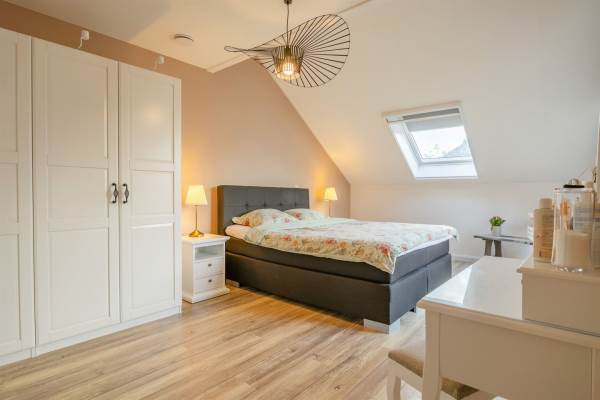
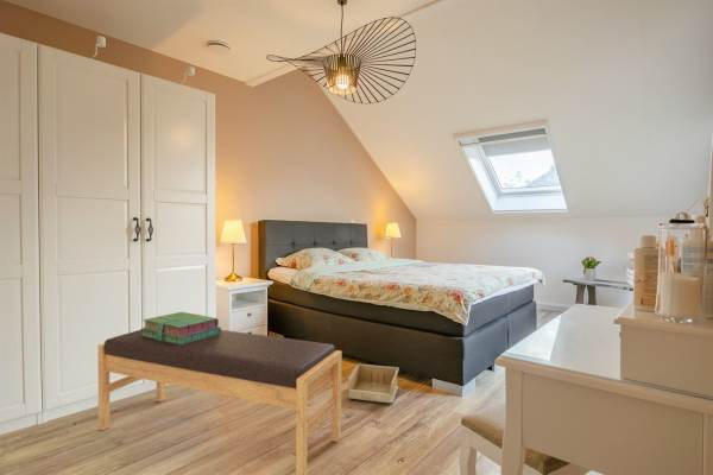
+ stack of books [139,311,222,346]
+ storage bin [347,363,400,404]
+ bench [96,329,343,475]
